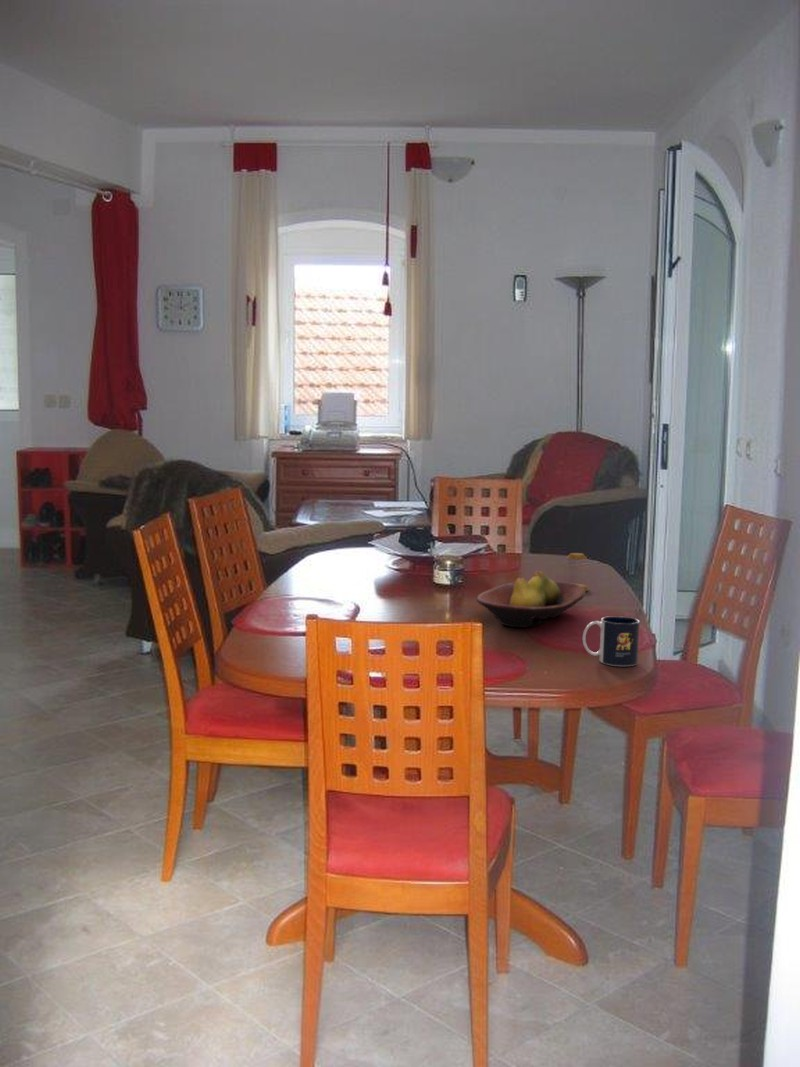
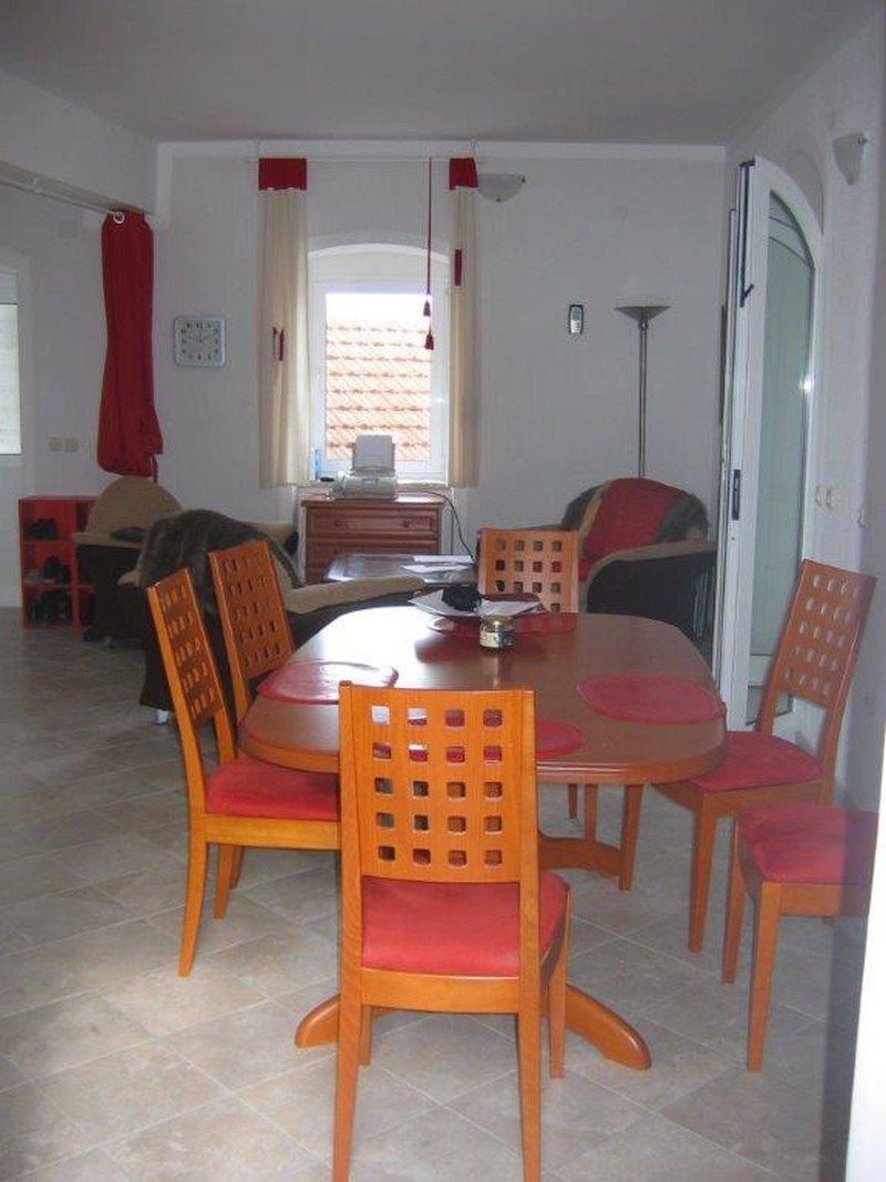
- mug [582,615,641,667]
- fruit bowl [476,570,587,628]
- salt shaker [565,552,589,592]
